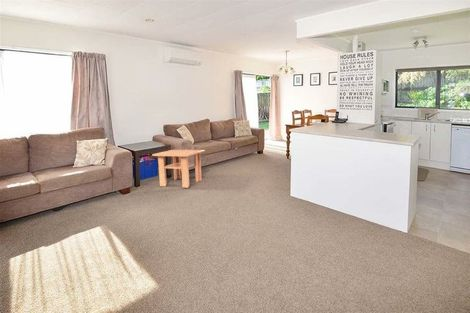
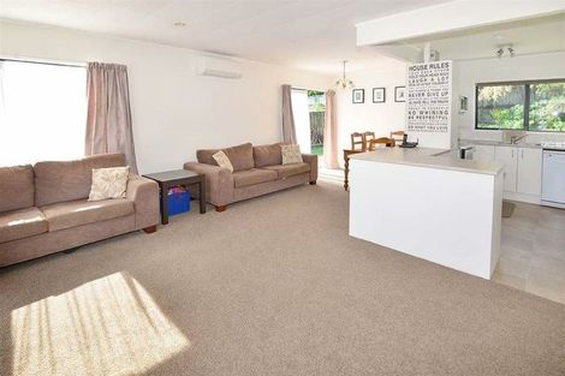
- coffee table [151,149,206,189]
